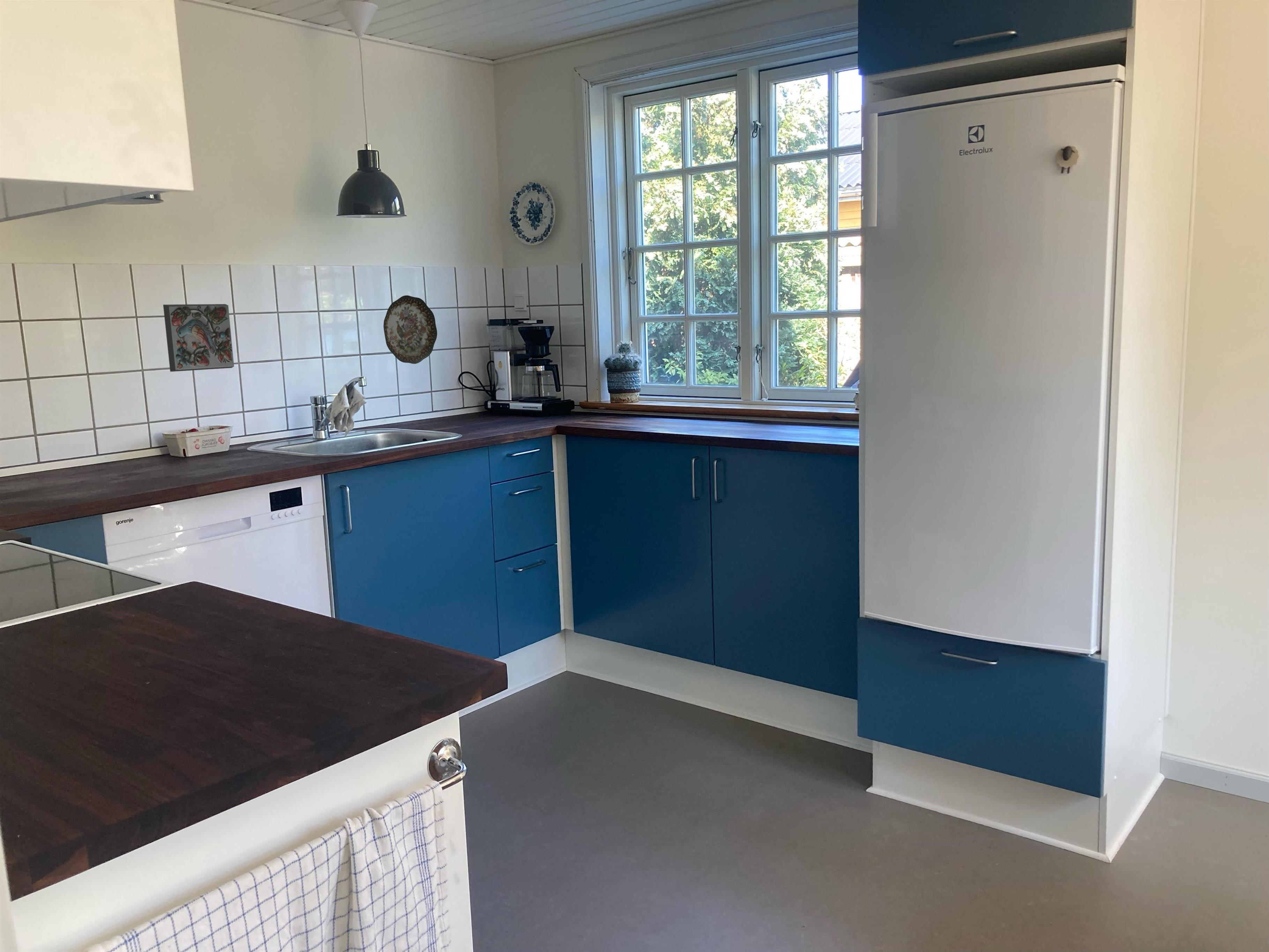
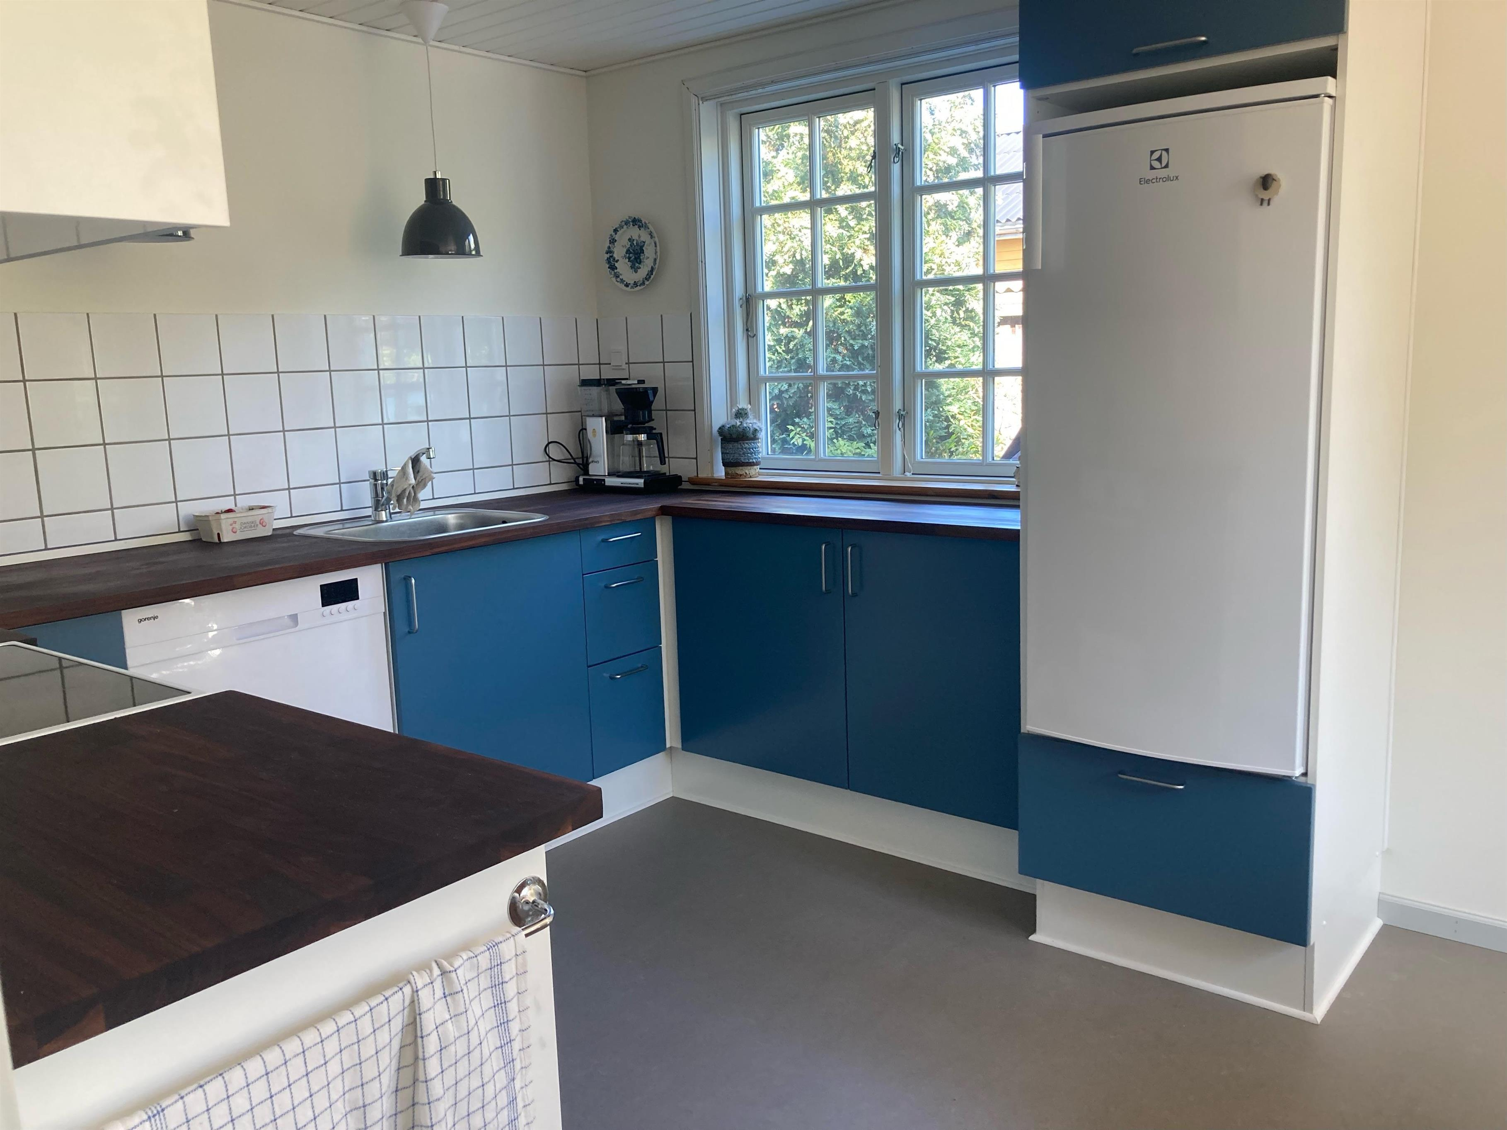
- decorative tile [163,304,234,372]
- decorative plate [383,295,438,364]
